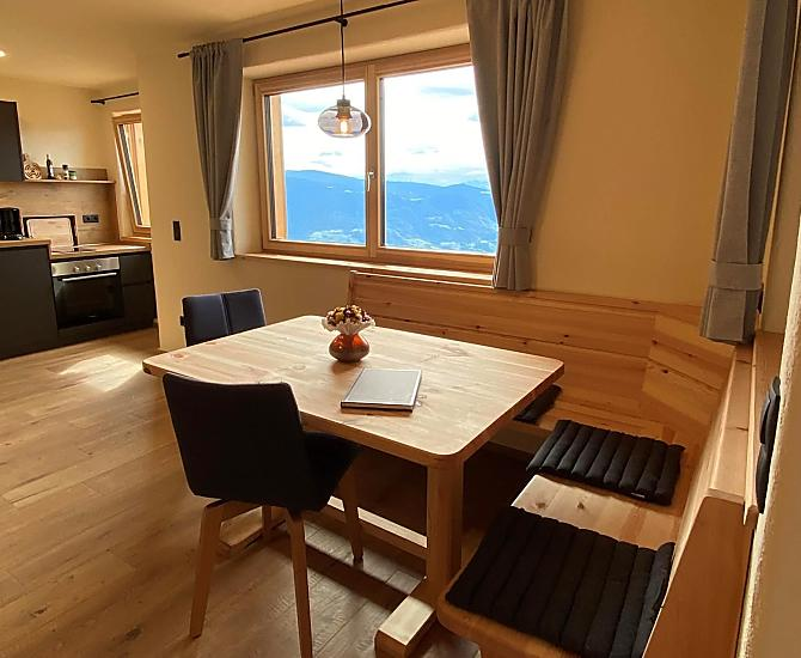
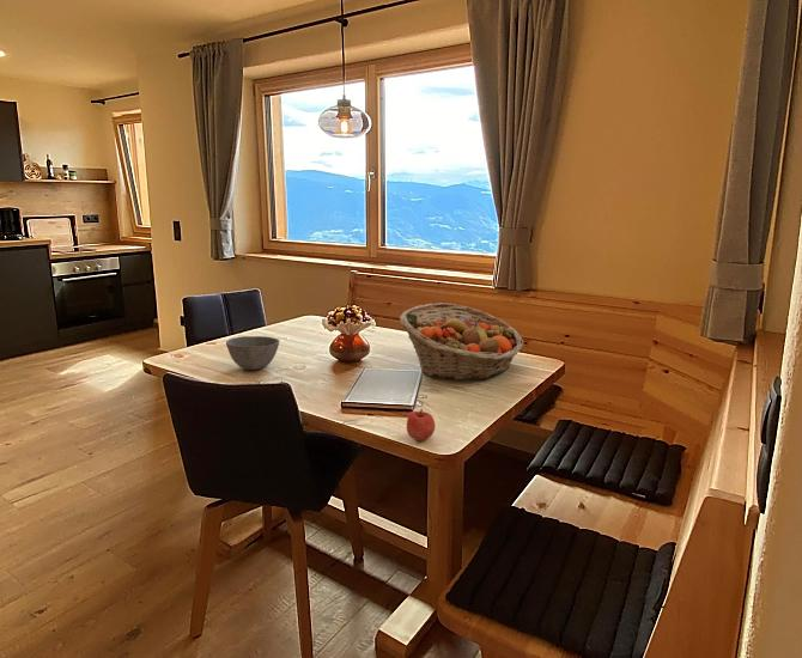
+ apple [406,408,436,441]
+ bowl [225,335,280,371]
+ fruit basket [399,301,524,382]
